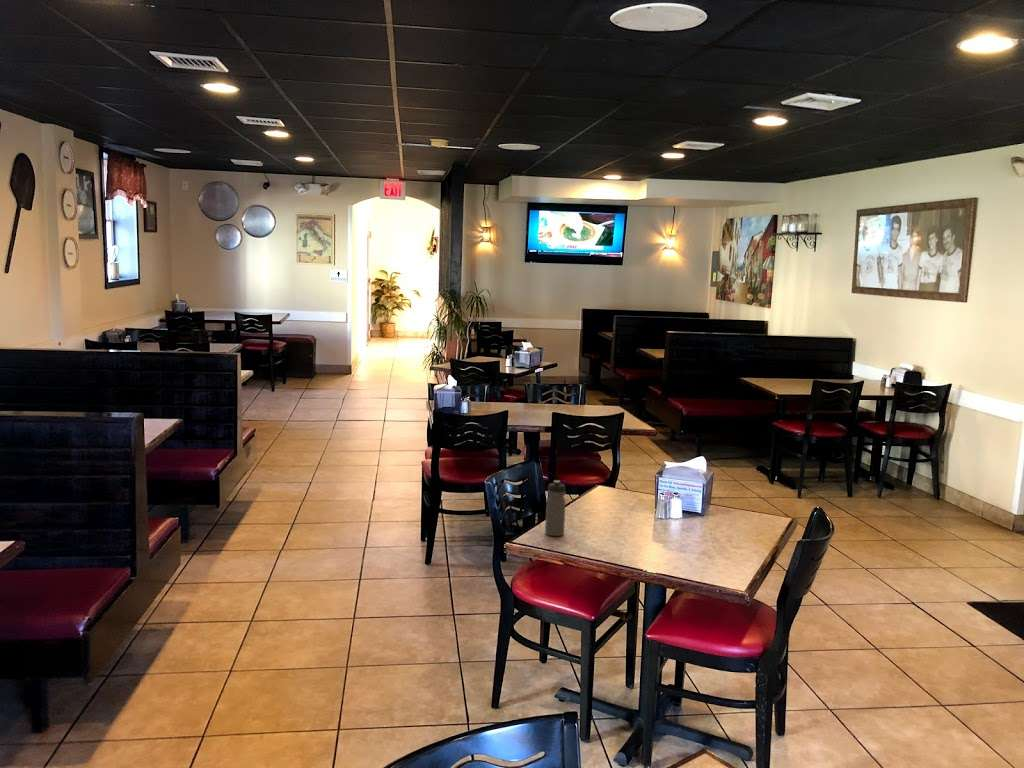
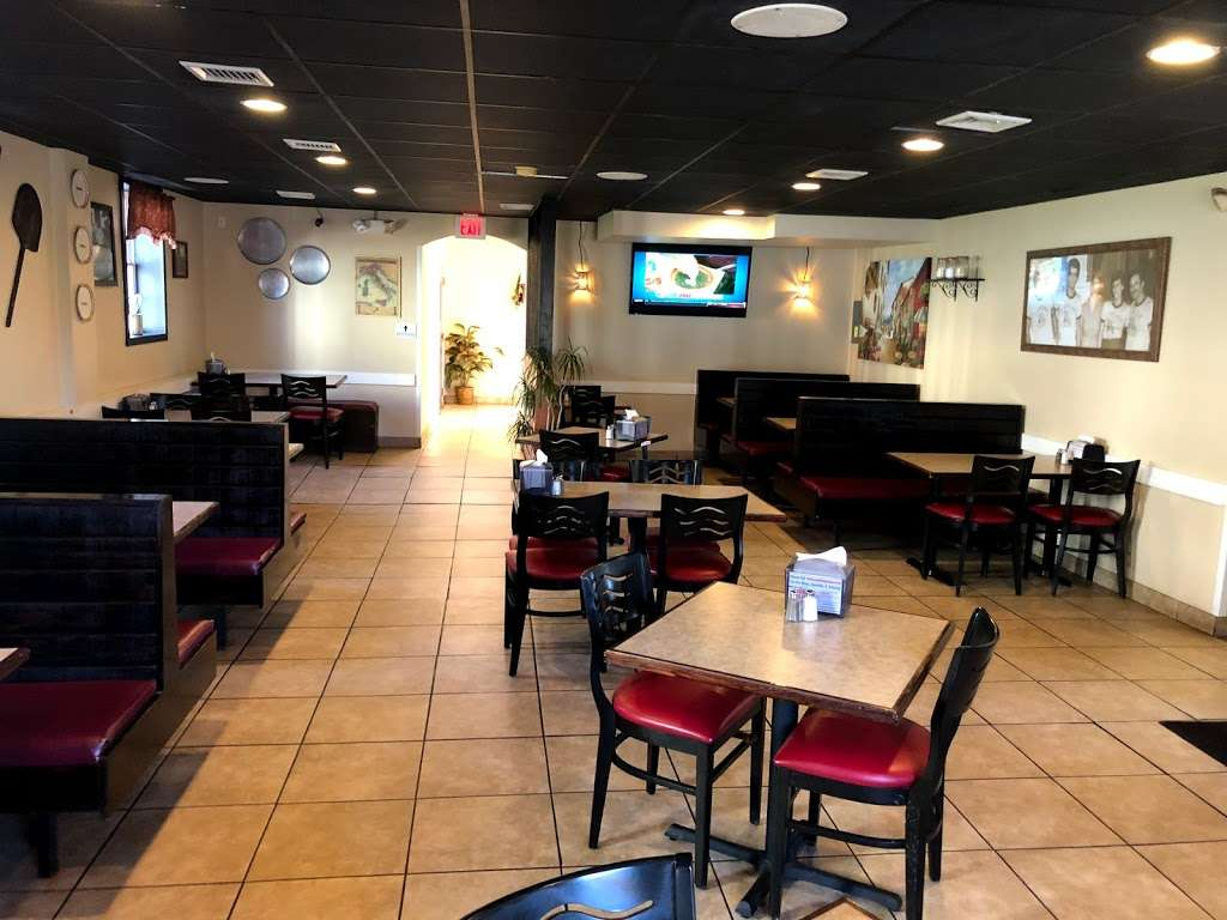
- water bottle [544,479,567,537]
